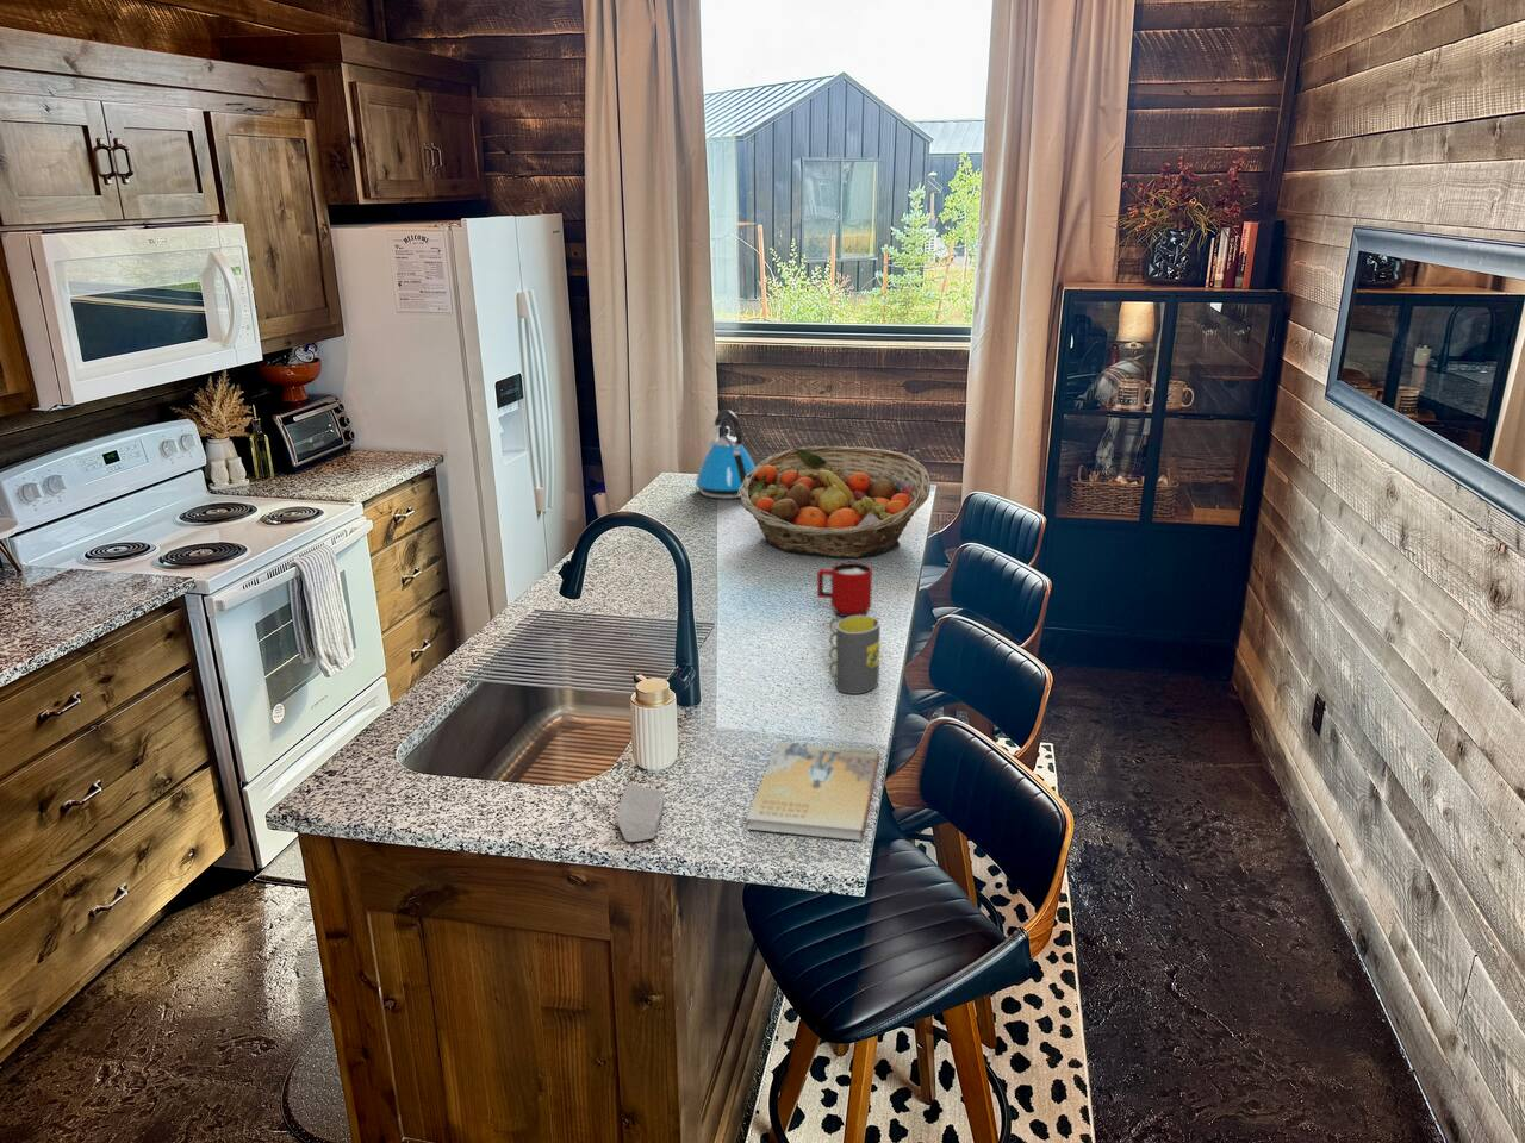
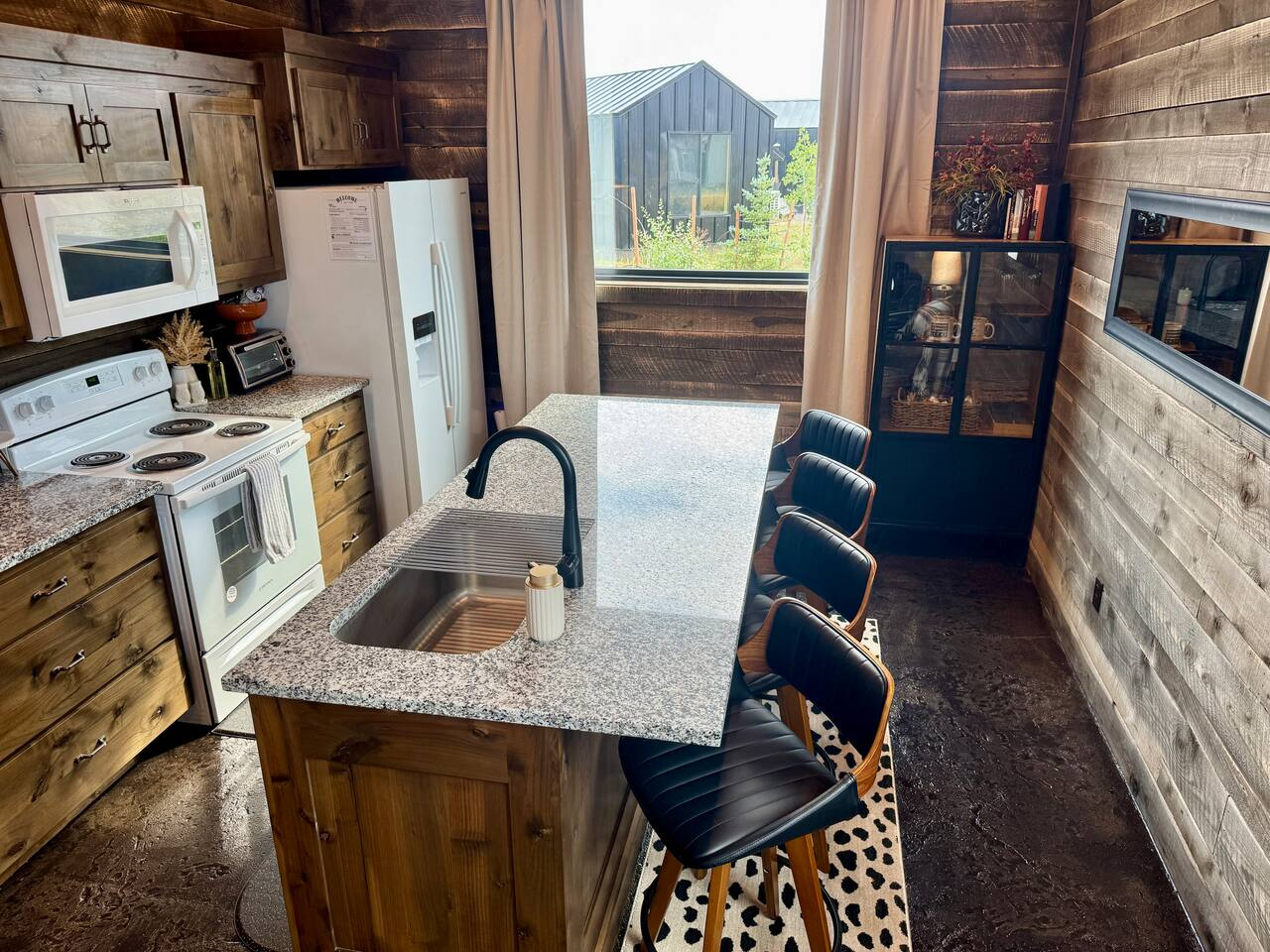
- mug [817,561,873,618]
- fruit basket [738,445,932,558]
- soap bar [615,783,666,843]
- book [746,741,880,842]
- kettle [694,408,756,499]
- mug [829,615,881,695]
